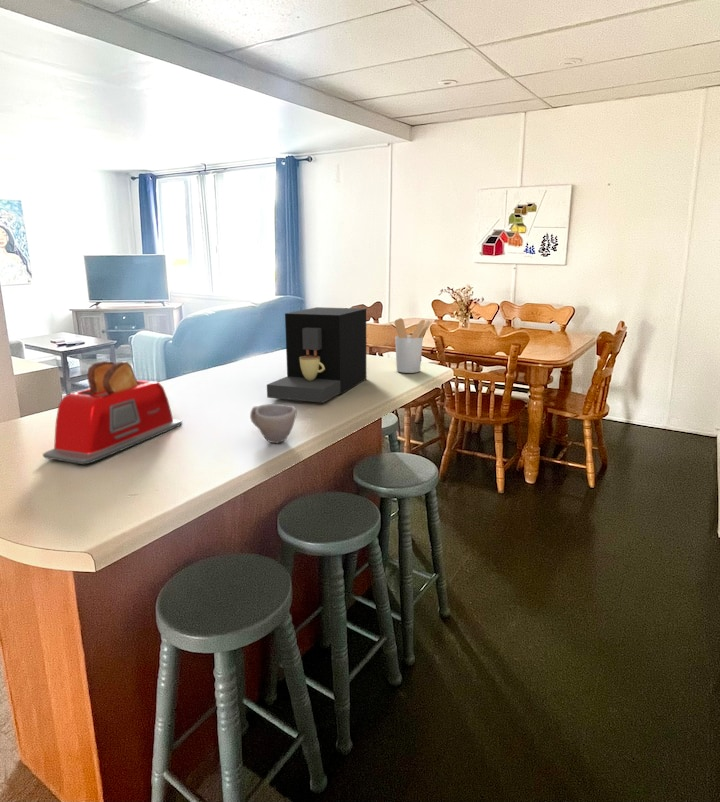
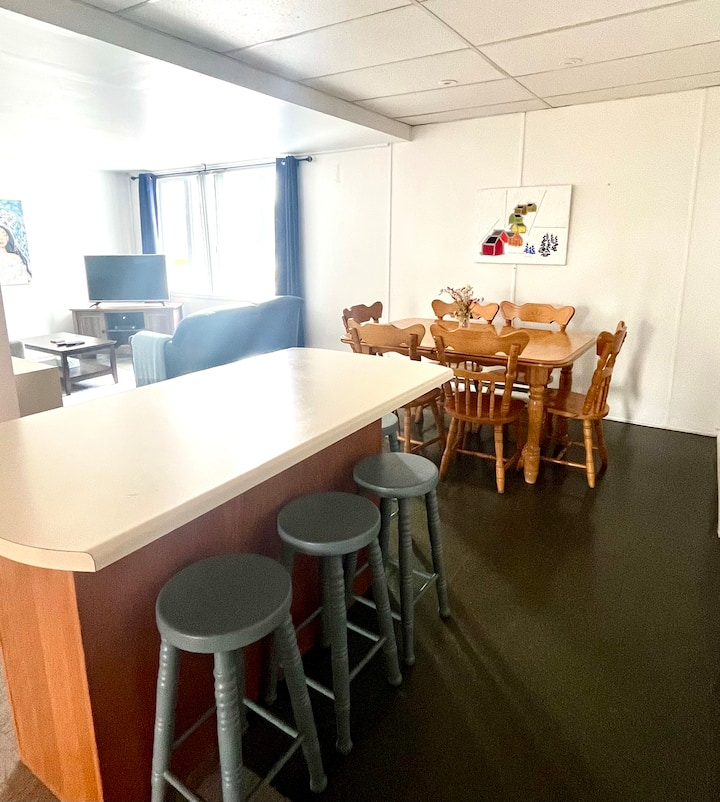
- coffee maker [266,306,367,404]
- cup [249,403,298,444]
- utensil holder [394,317,433,374]
- toaster [42,360,183,465]
